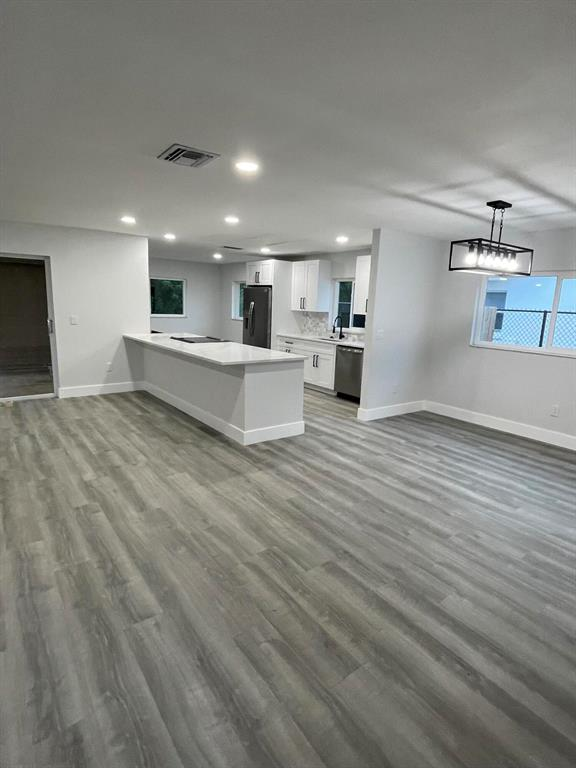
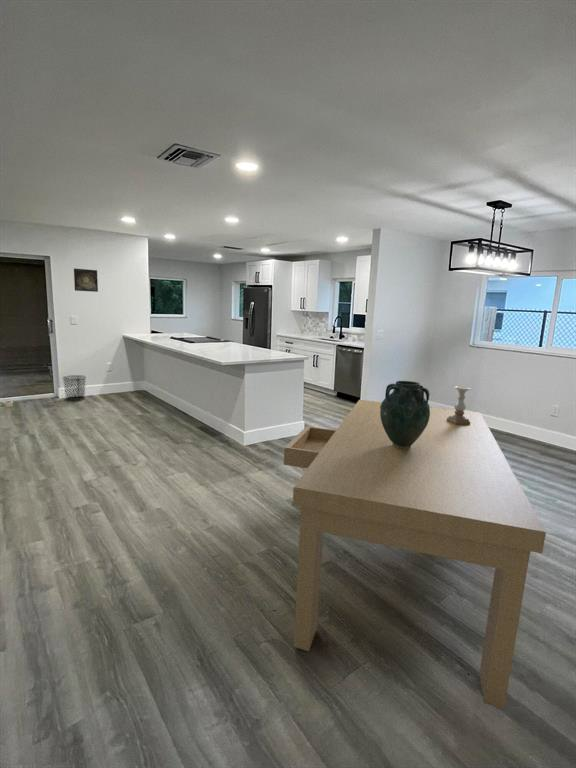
+ vase [380,380,430,449]
+ waste bin [62,374,87,402]
+ candle holder [447,385,472,425]
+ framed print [73,267,99,293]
+ dining table [283,399,547,710]
